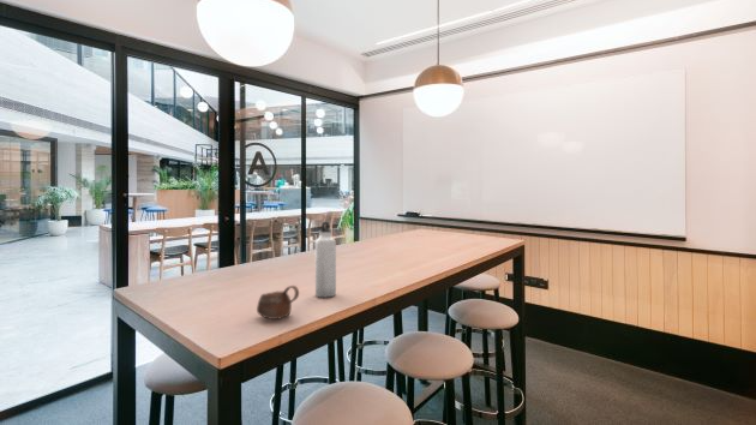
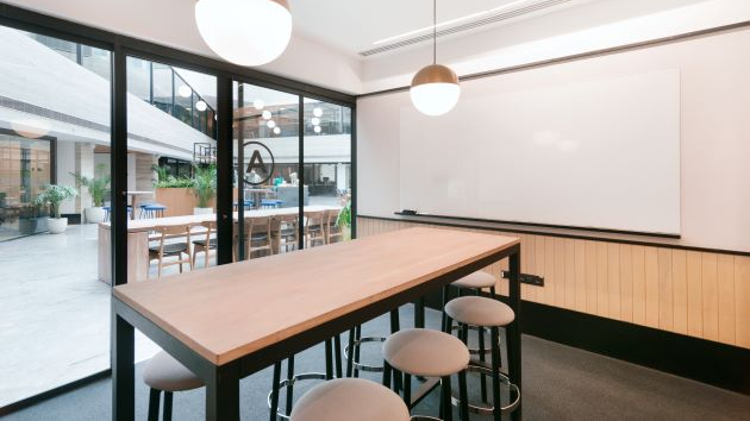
- water bottle [314,220,337,298]
- cup [256,285,300,321]
